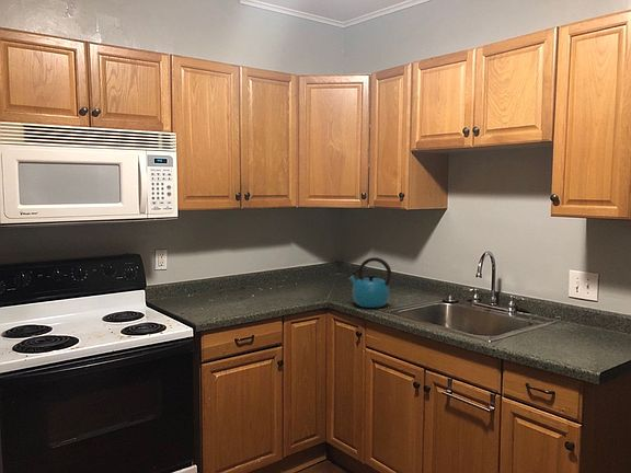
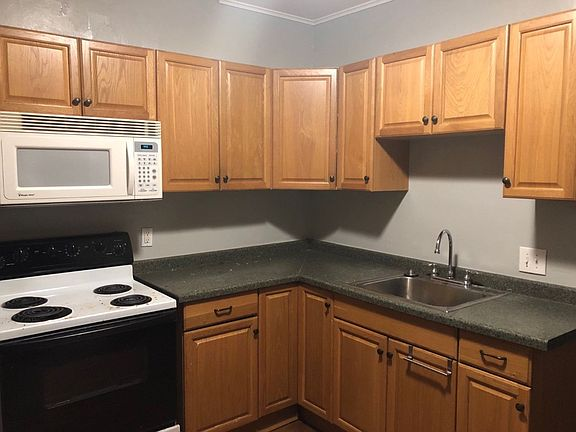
- kettle [346,256,393,309]
